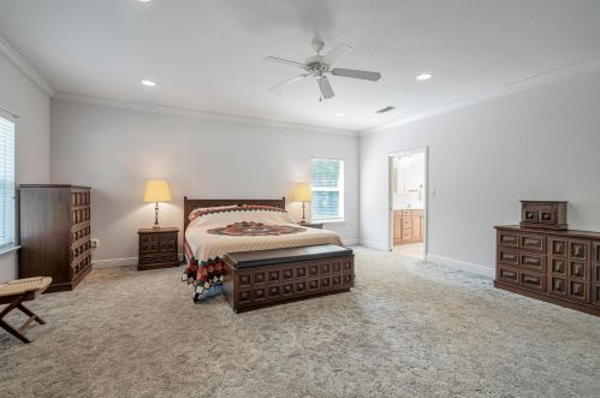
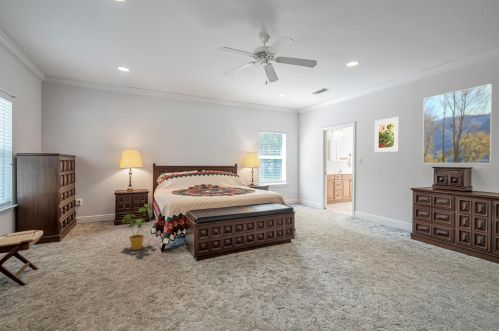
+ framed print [422,83,494,164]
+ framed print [374,116,400,153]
+ house plant [121,203,153,251]
